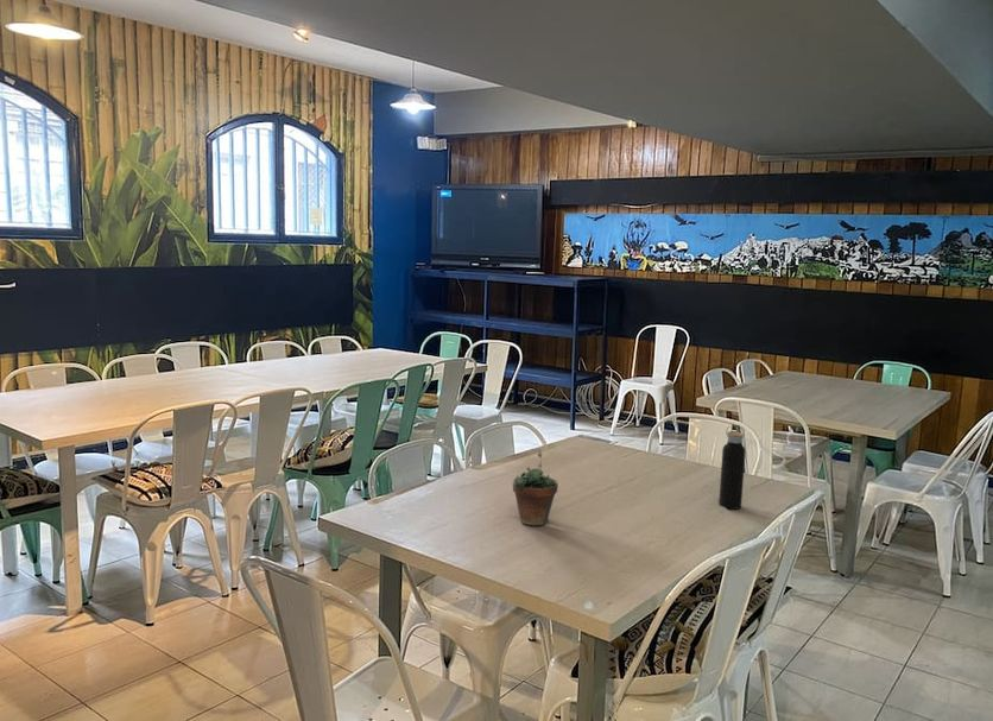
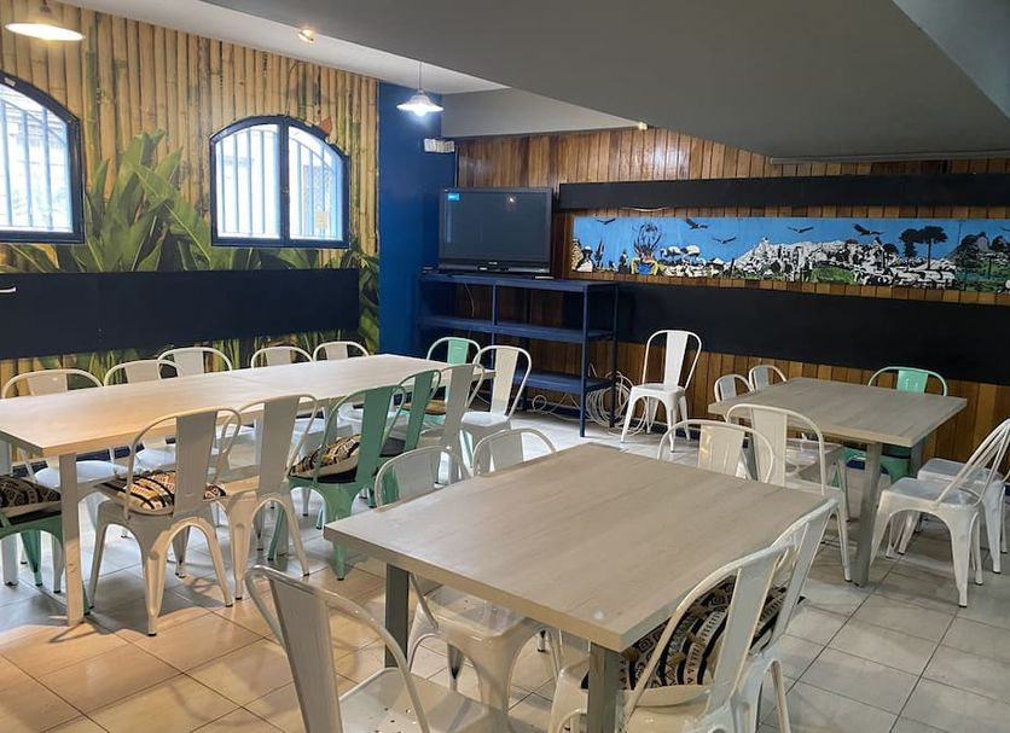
- succulent plant [512,448,559,527]
- water bottle [717,424,746,511]
